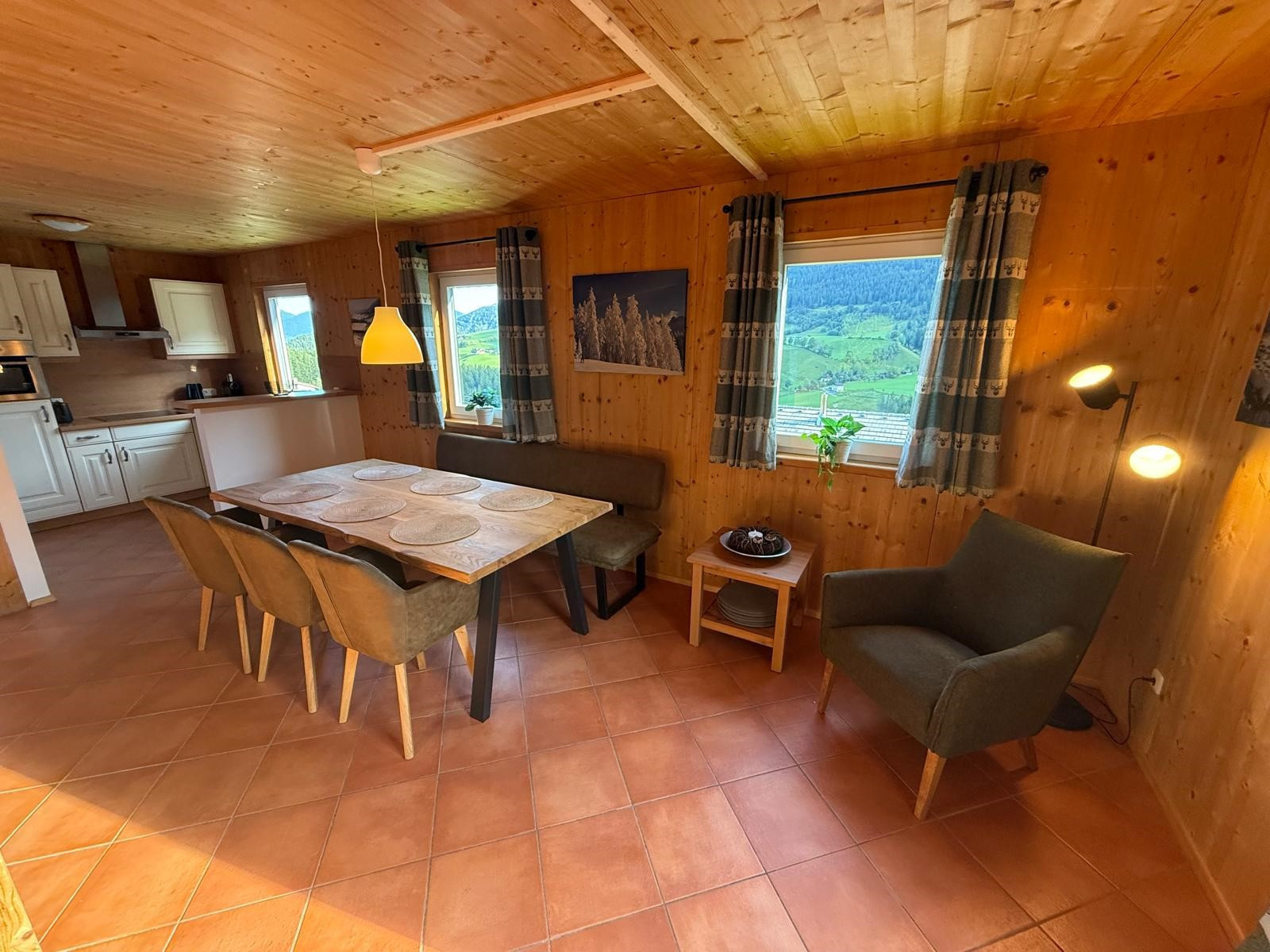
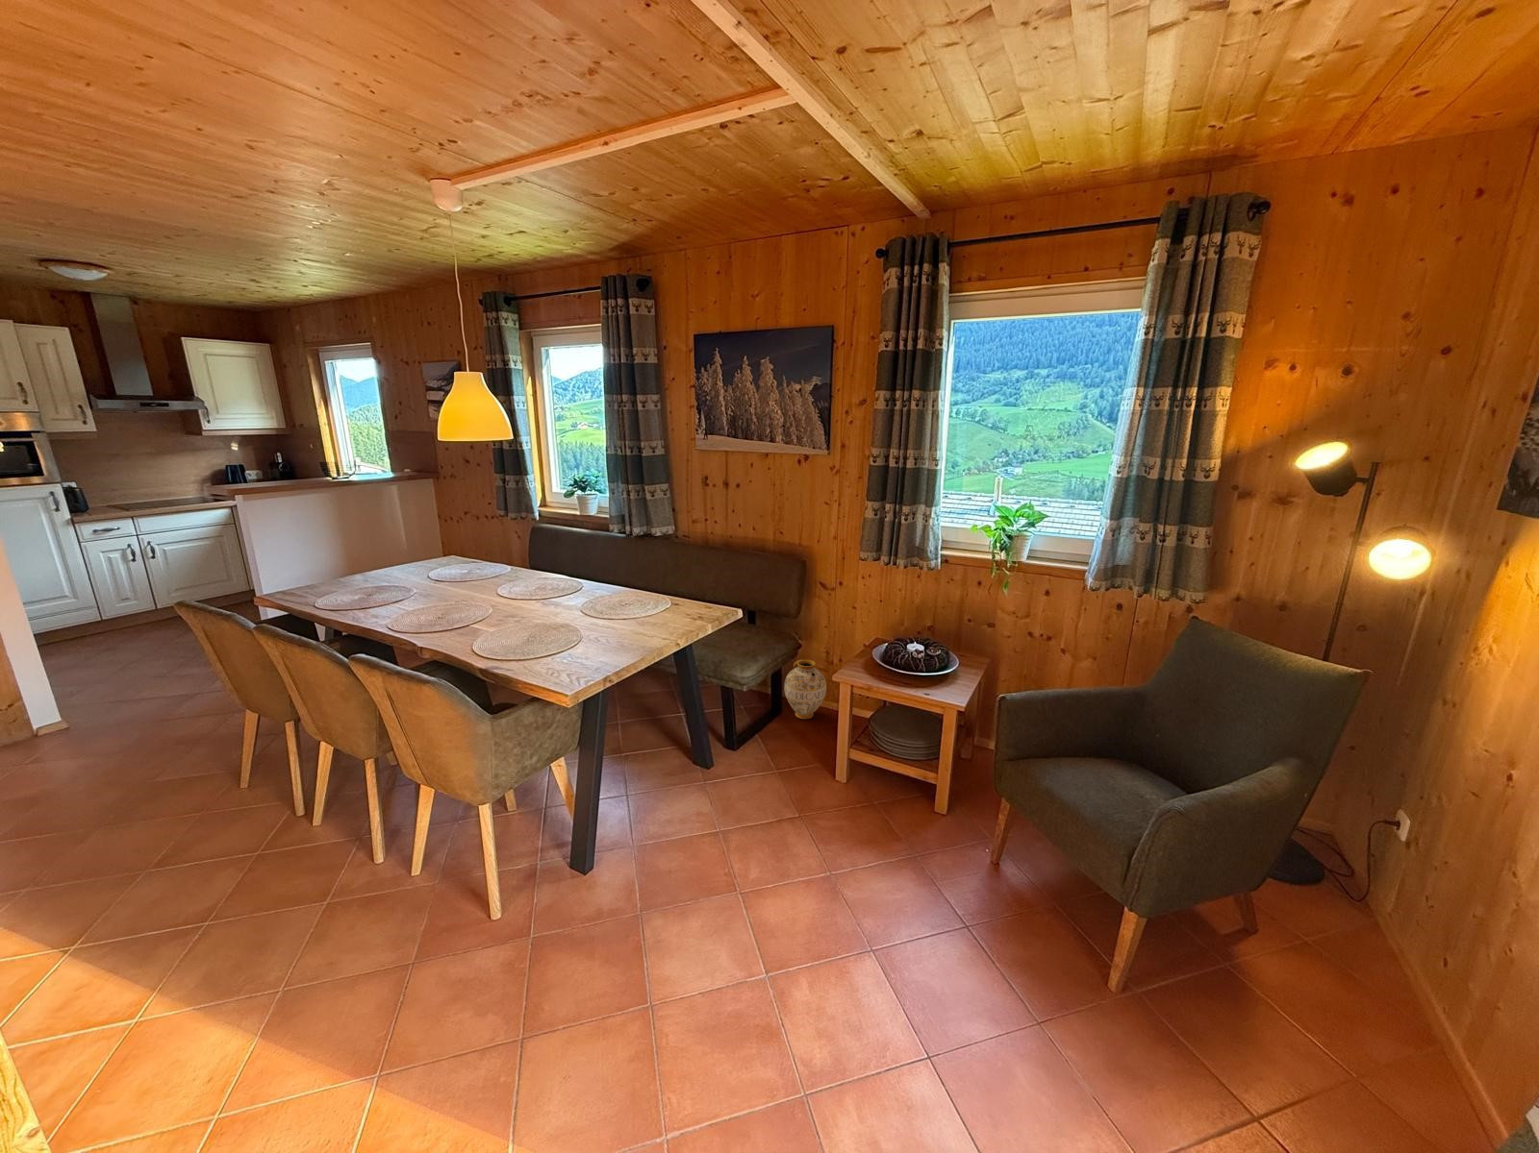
+ ceramic jug [783,659,828,719]
